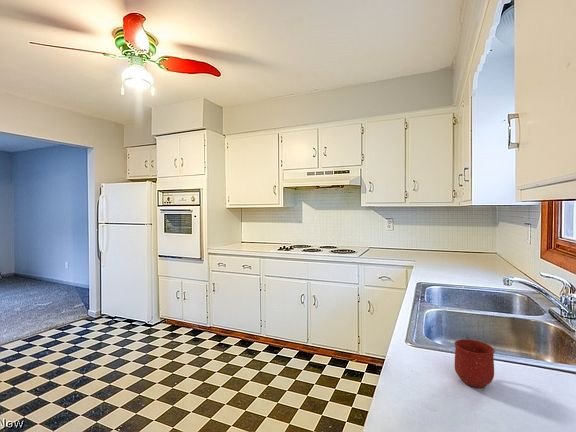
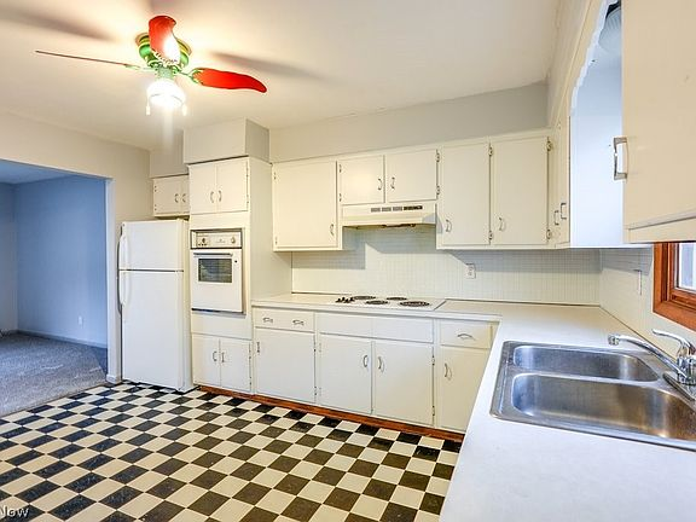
- mug [454,338,496,389]
